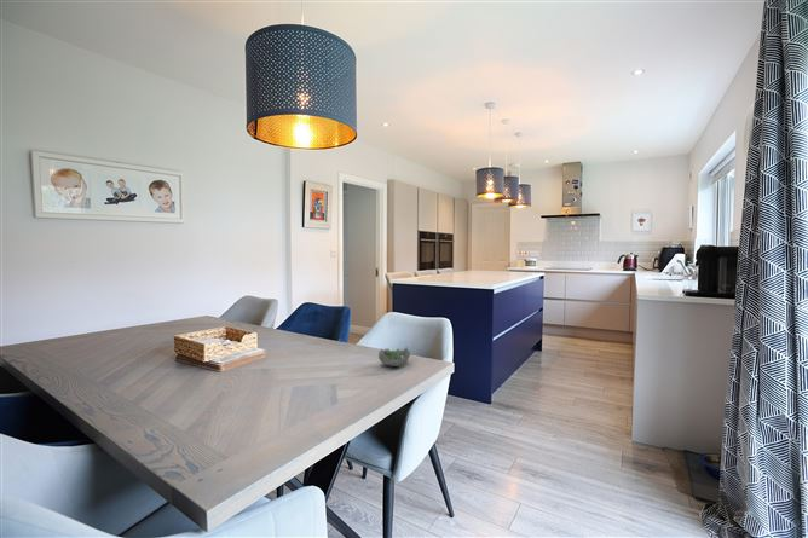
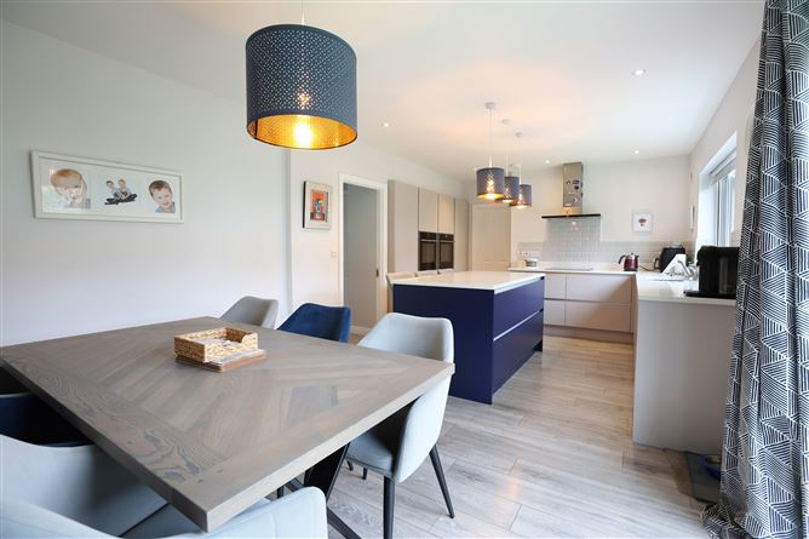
- flower [377,346,411,370]
